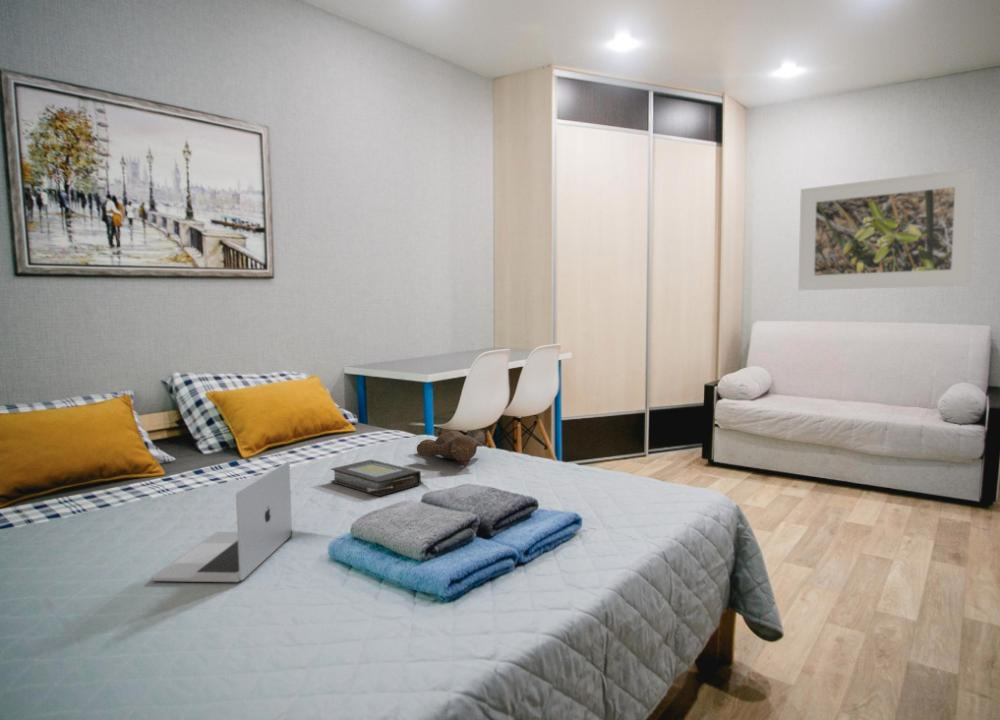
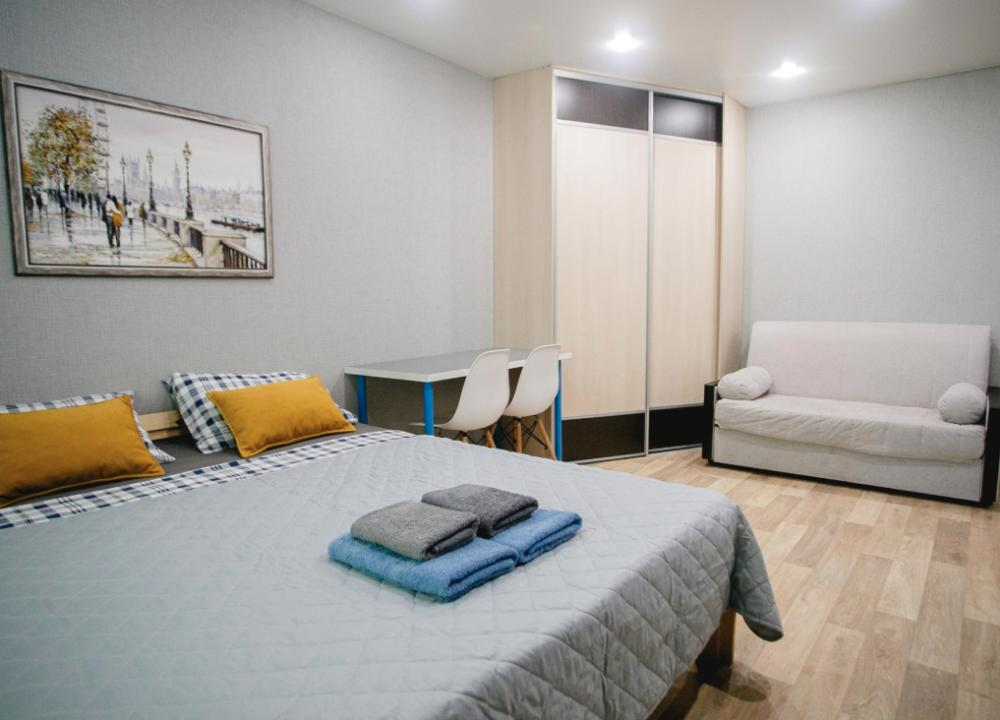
- teddy bear [416,430,486,468]
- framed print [797,167,977,291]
- book [330,459,422,497]
- laptop [151,460,293,583]
